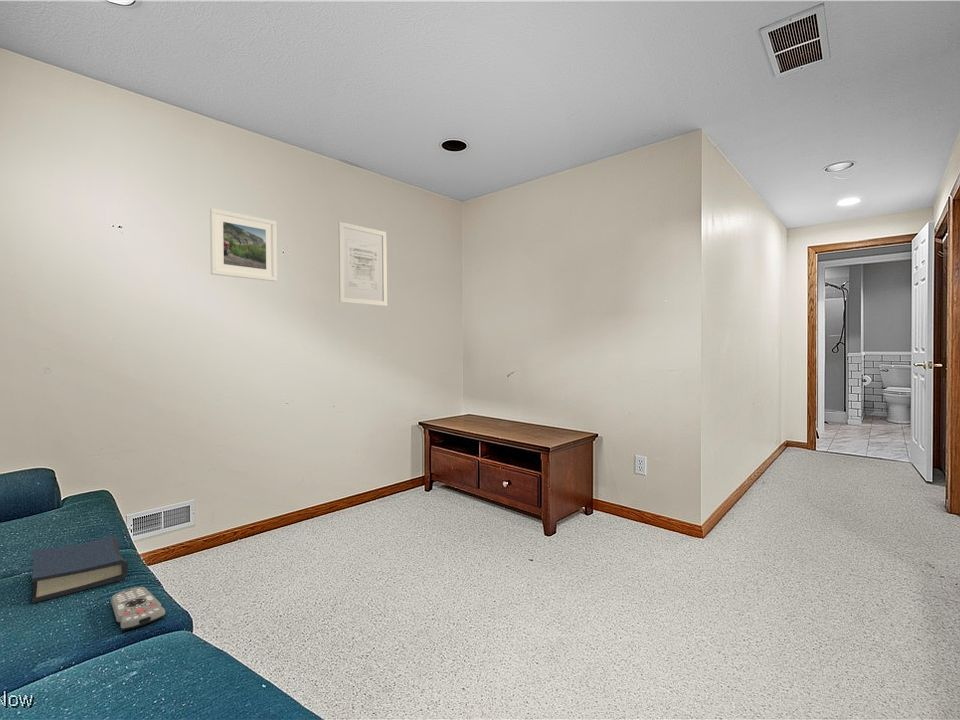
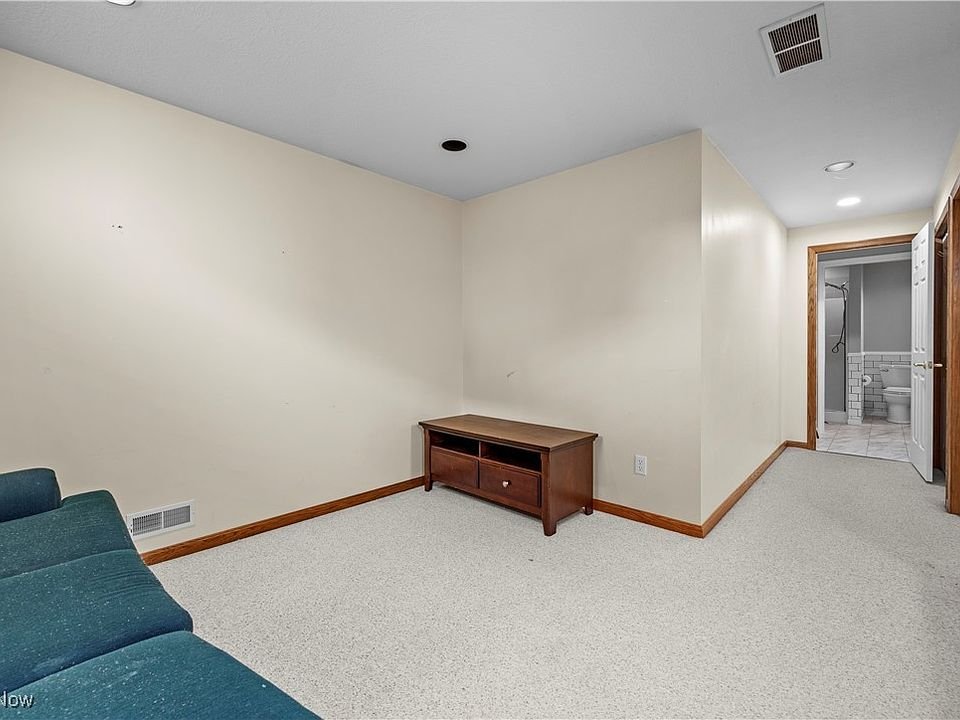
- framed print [209,207,278,282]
- remote control [110,586,166,631]
- wall art [337,221,388,307]
- hardback book [31,535,129,604]
